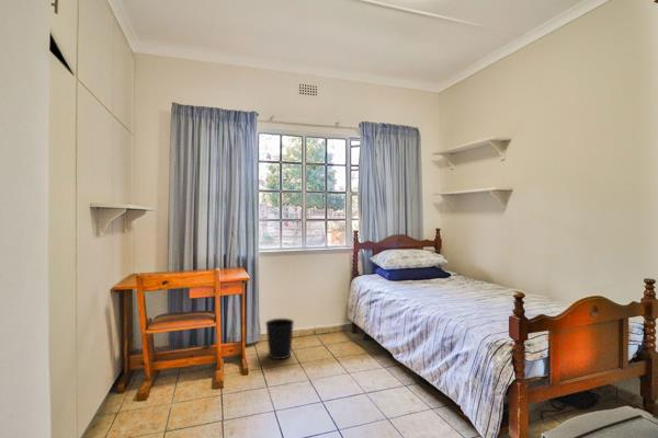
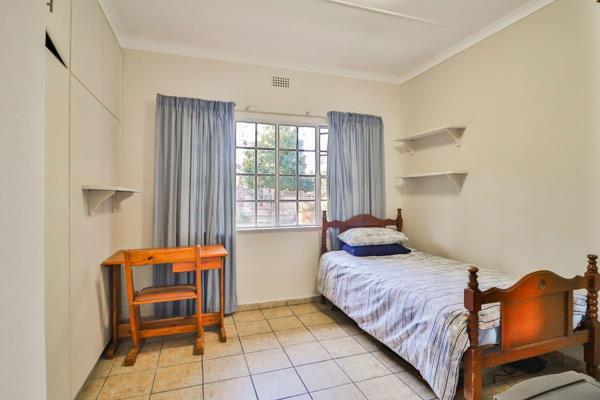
- wastebasket [264,318,295,360]
